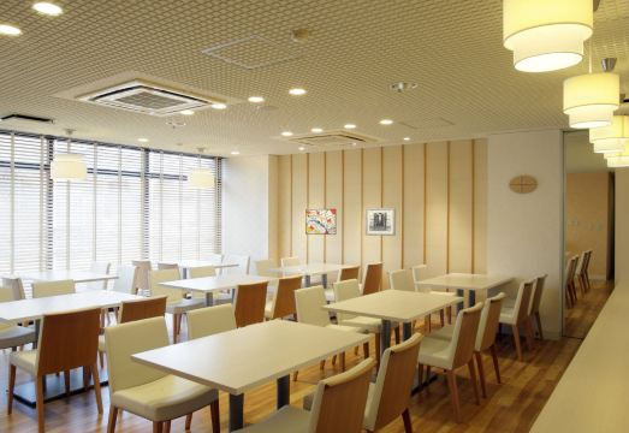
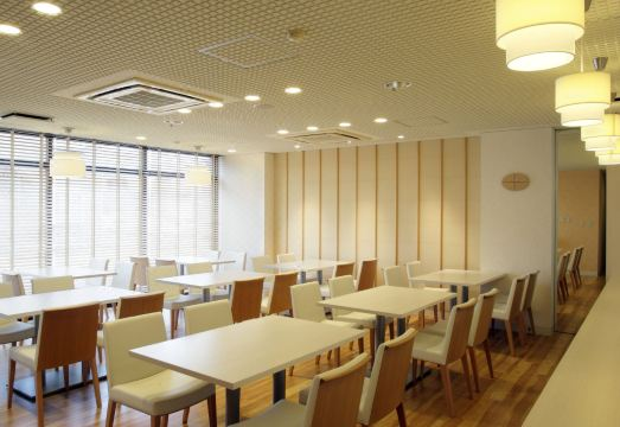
- wall art [364,207,397,237]
- wall art [304,208,337,236]
